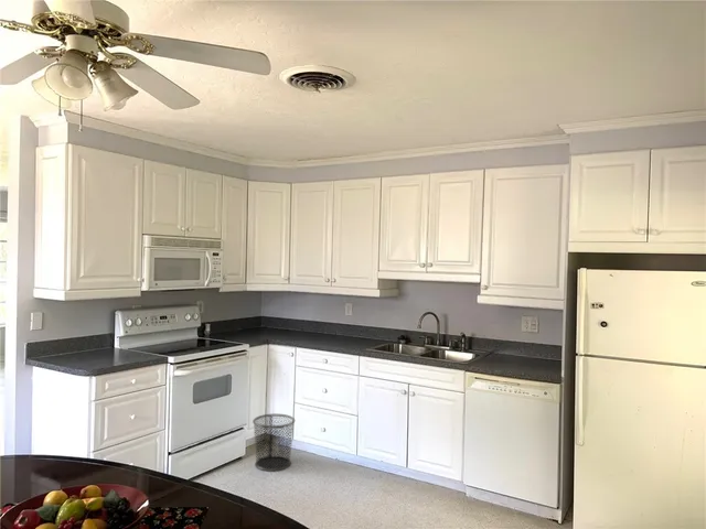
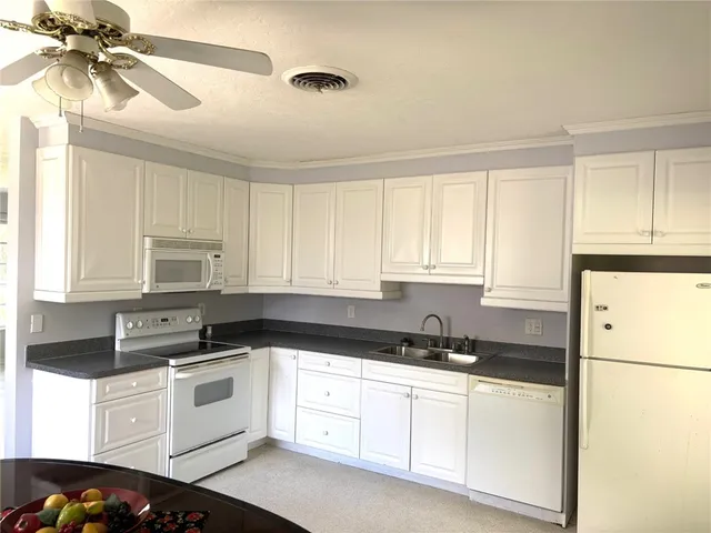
- waste bin [252,413,296,472]
